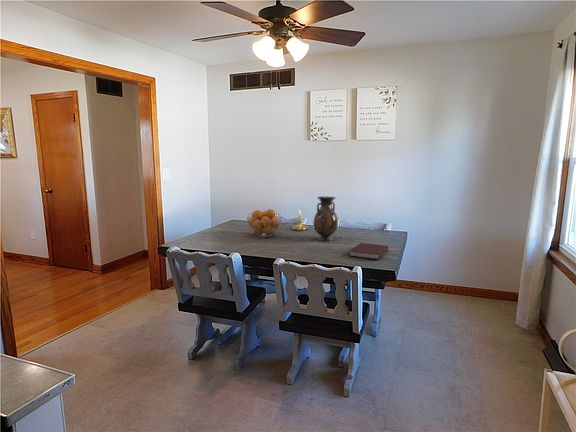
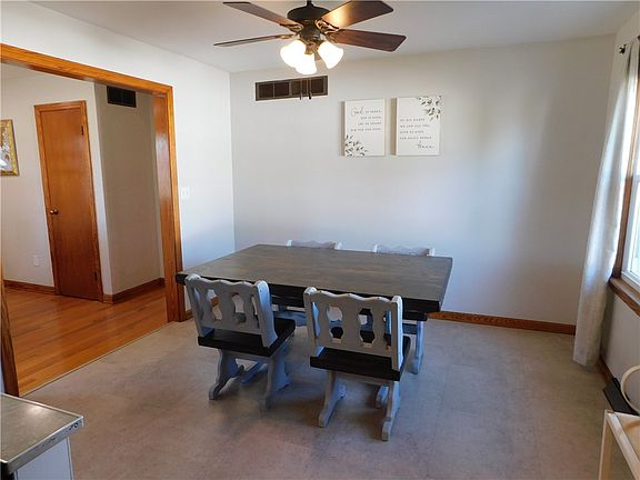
- notebook [349,242,390,260]
- candle holder [290,211,309,232]
- fruit basket [246,208,283,238]
- vase [312,195,339,242]
